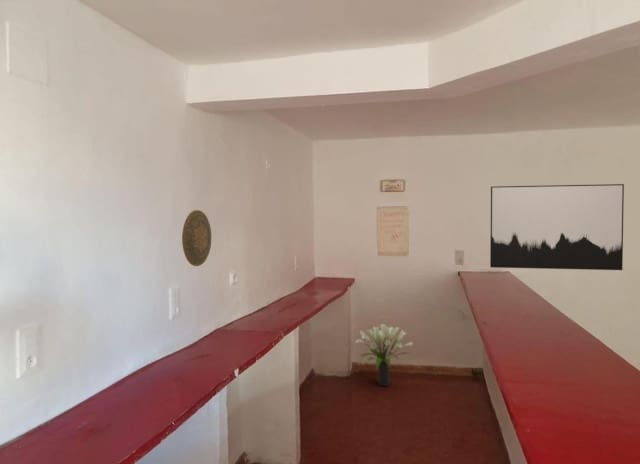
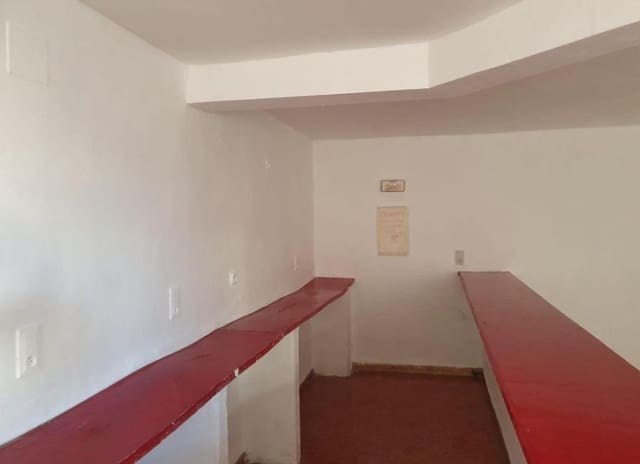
- decorative plate [181,209,212,267]
- wall art [489,183,625,271]
- potted plant [355,323,414,387]
